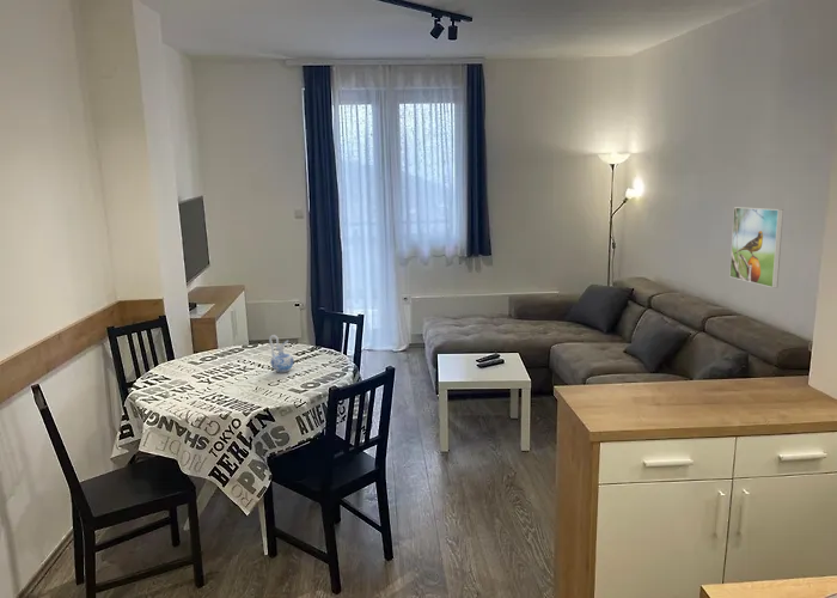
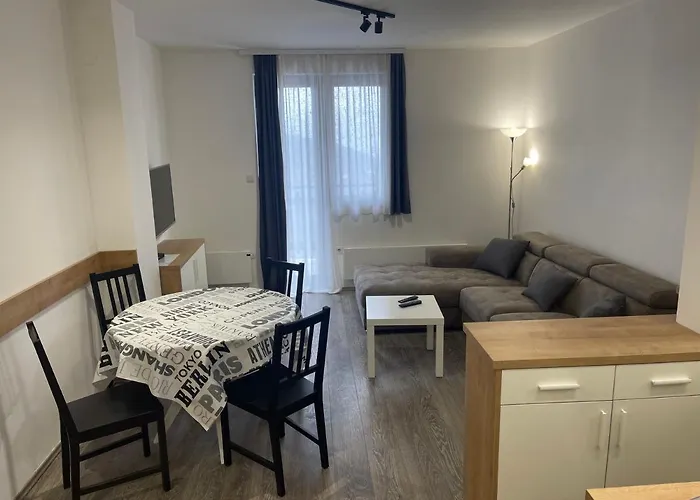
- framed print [728,206,784,289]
- ceramic pitcher [268,334,294,373]
